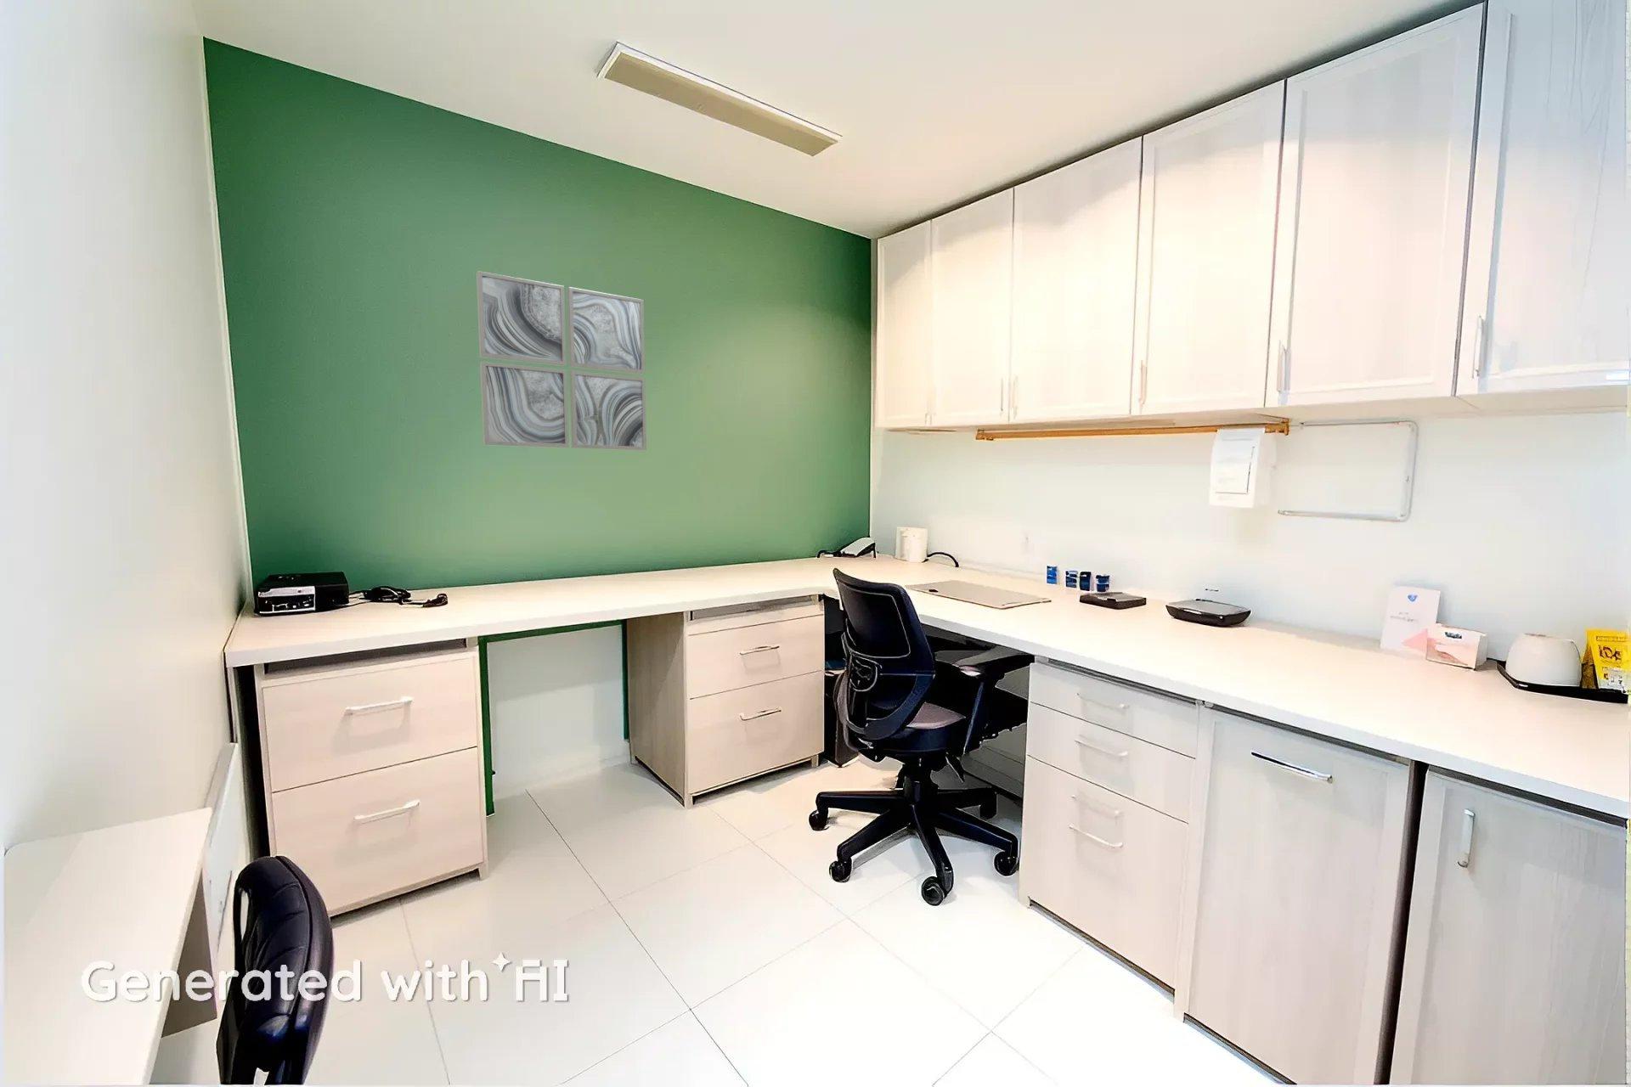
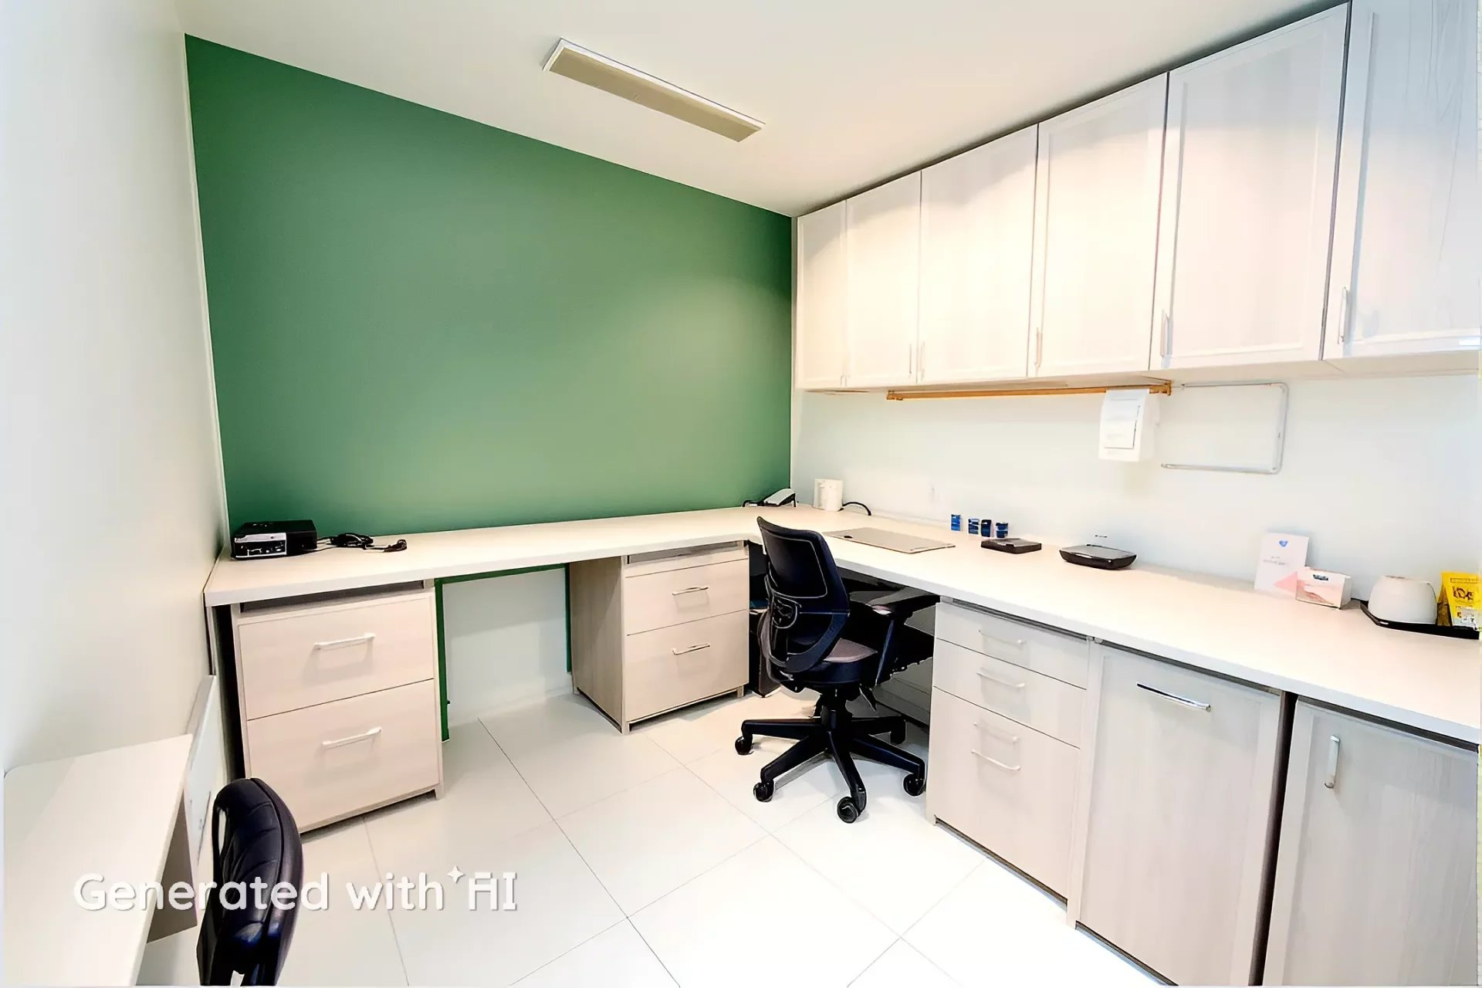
- wall art [476,271,647,451]
